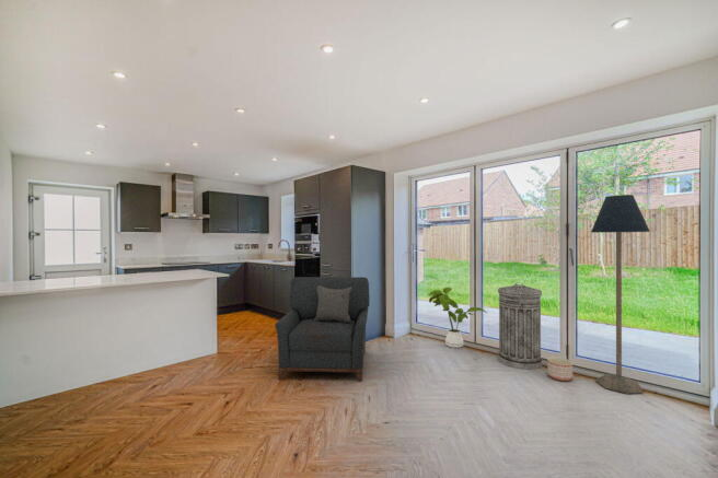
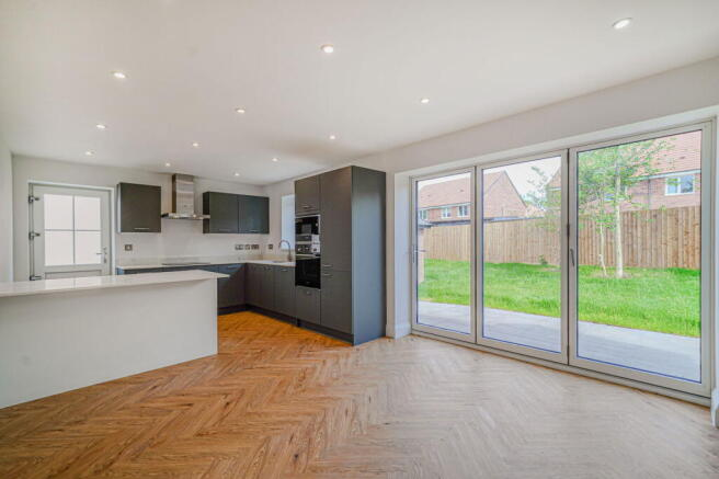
- floor lamp [590,194,651,395]
- planter [546,355,574,382]
- trash can [497,281,544,371]
- house plant [427,287,488,349]
- armchair [274,276,371,383]
